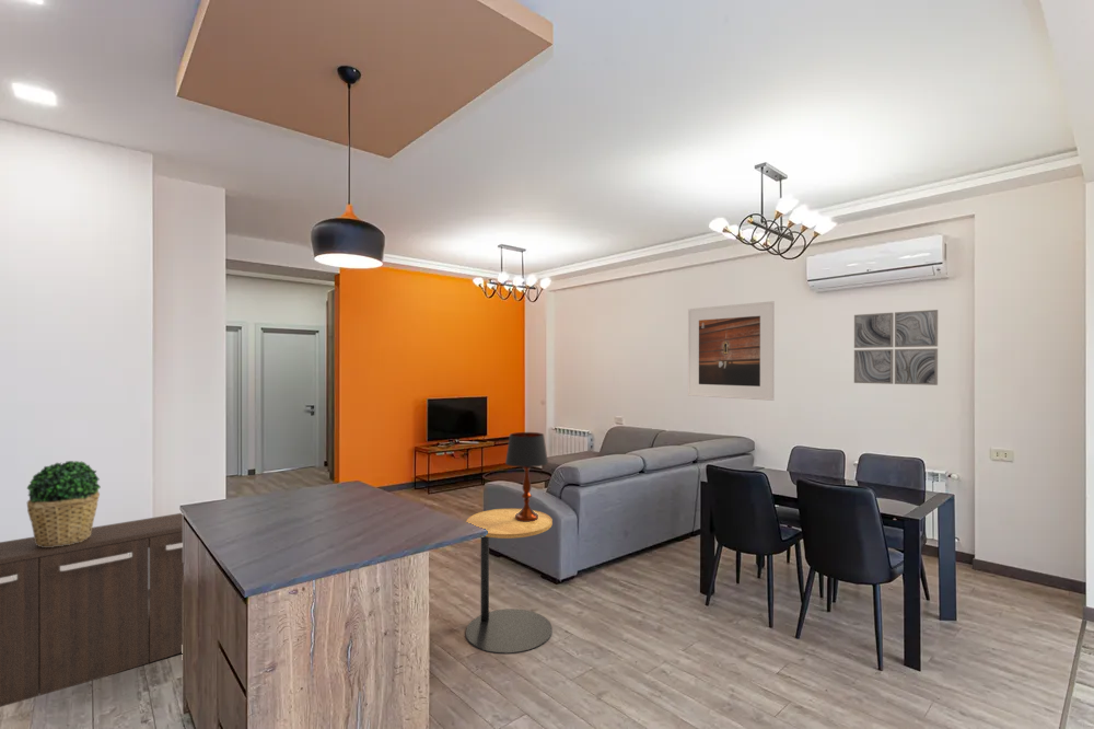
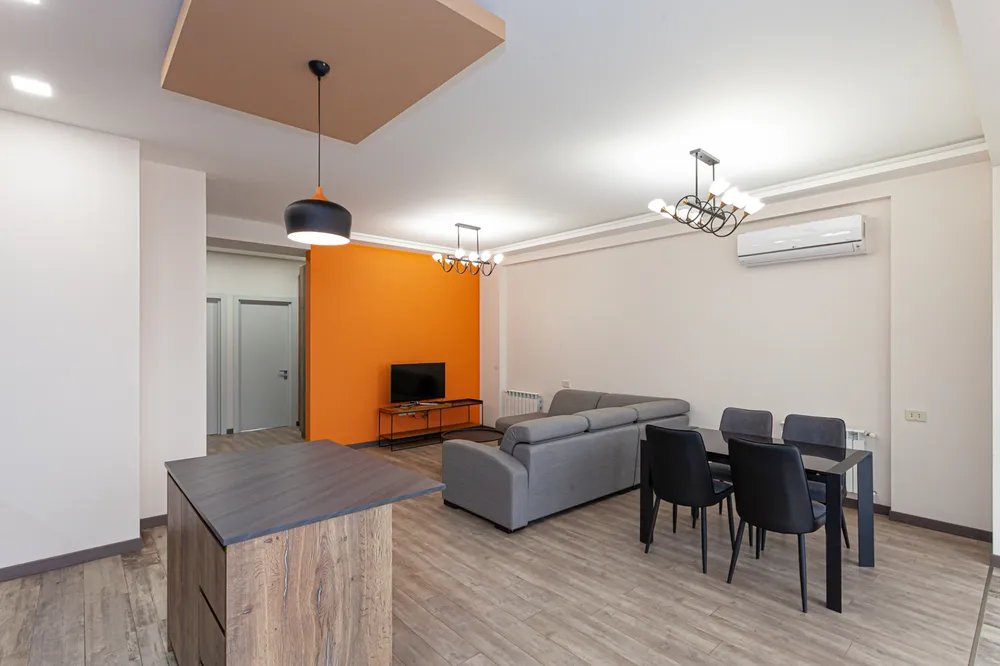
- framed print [687,300,776,402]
- storage cabinet [0,512,184,708]
- potted plant [26,460,102,547]
- table lamp [504,431,549,522]
- wall art [853,309,939,386]
- side table [465,508,554,655]
